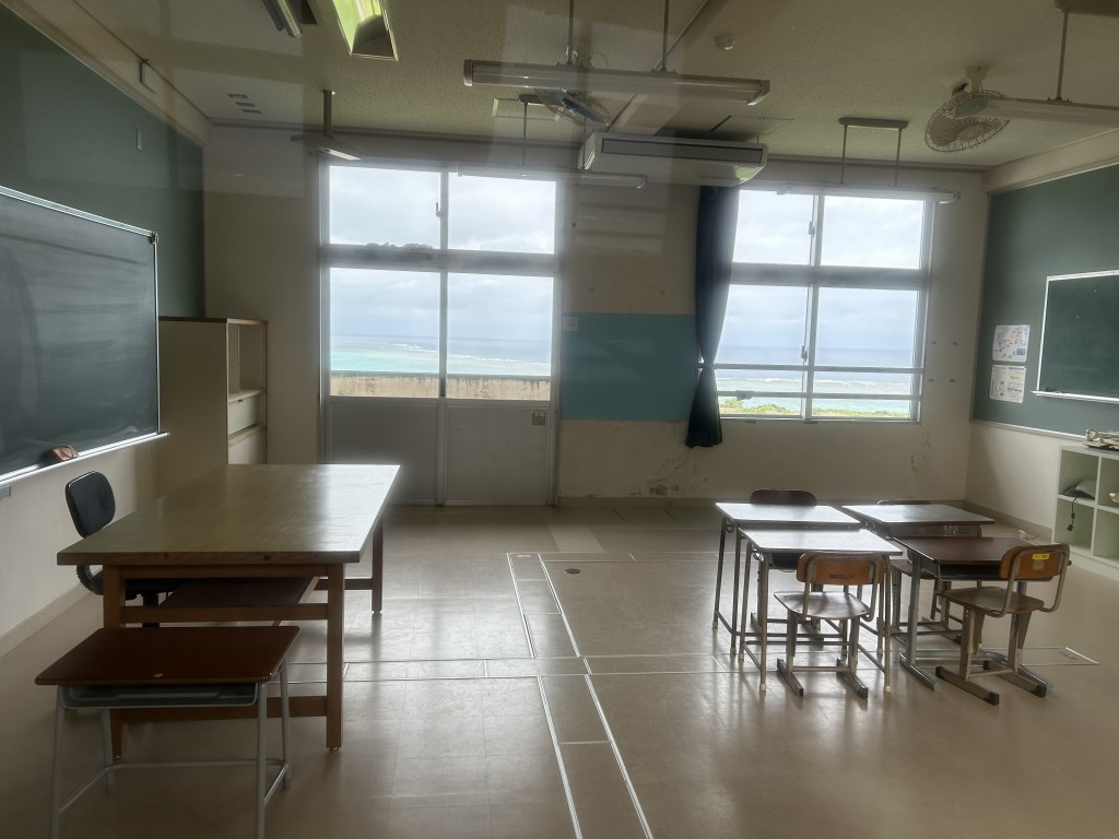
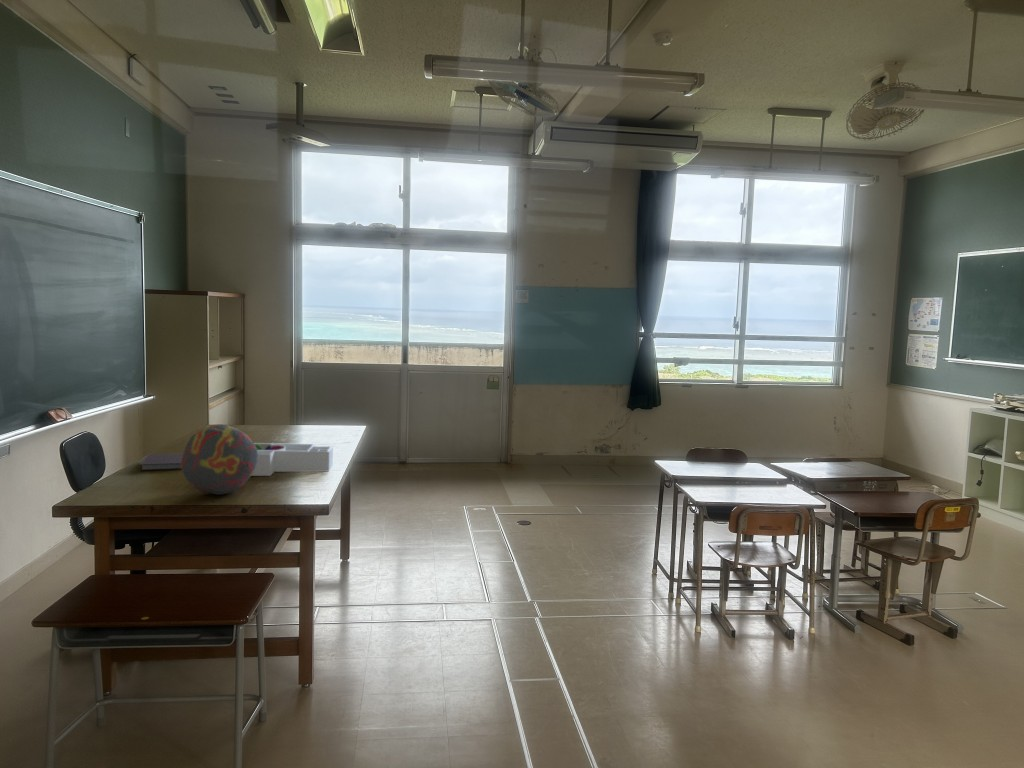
+ desk organizer [251,442,334,477]
+ decorative orb [181,423,258,496]
+ notebook [139,452,184,472]
